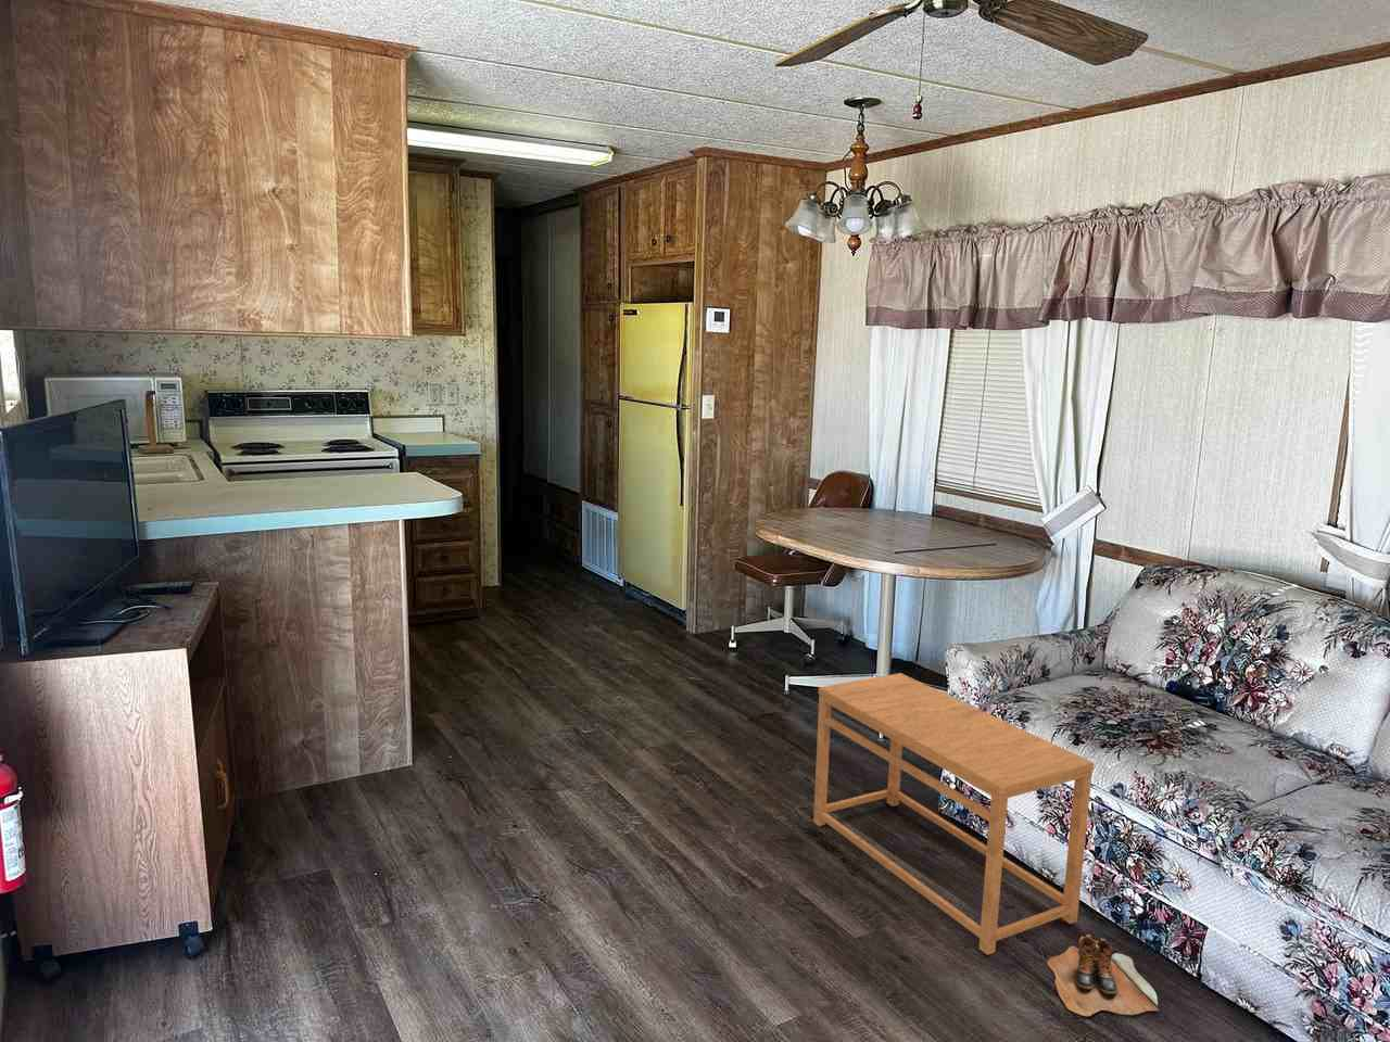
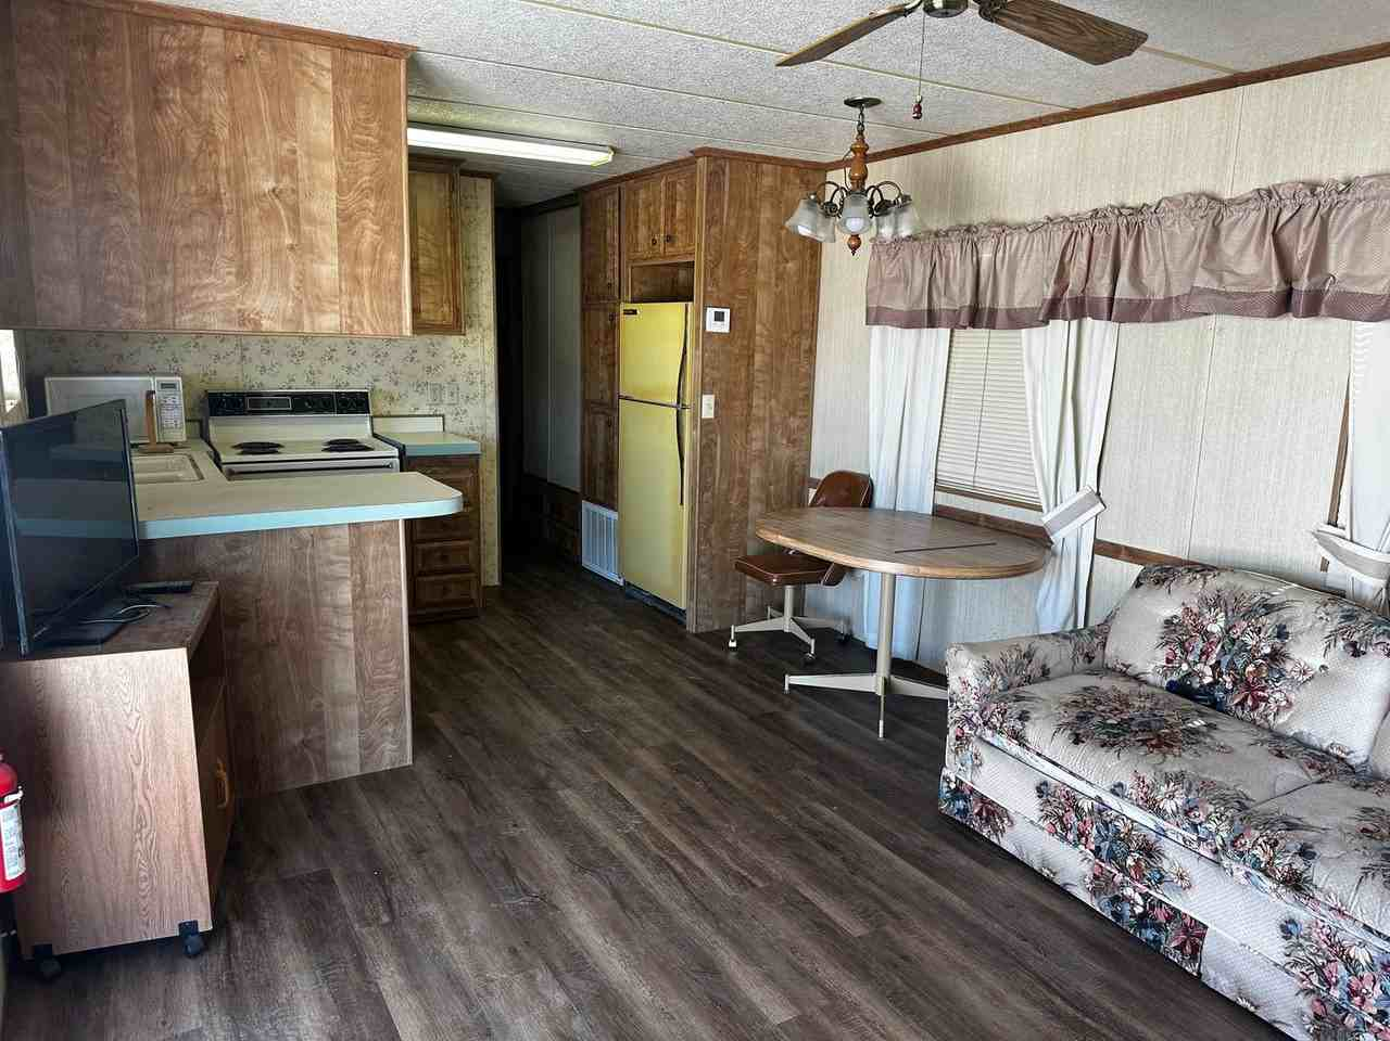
- side table [812,672,1094,957]
- boots [1045,934,1160,1017]
